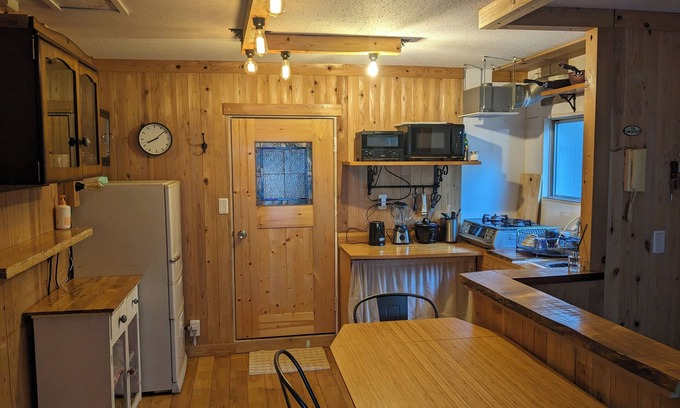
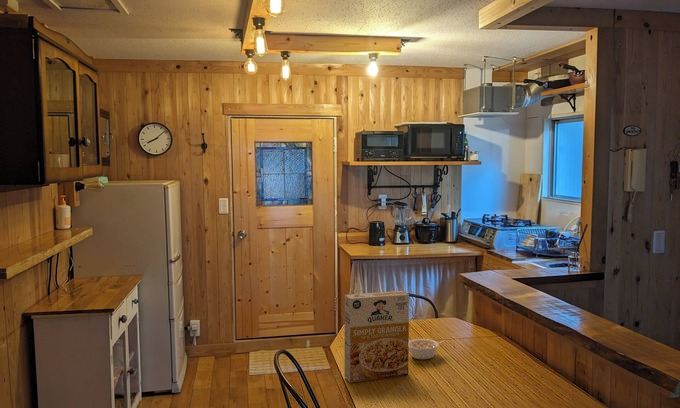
+ cereal box [344,290,410,384]
+ legume [409,338,446,360]
